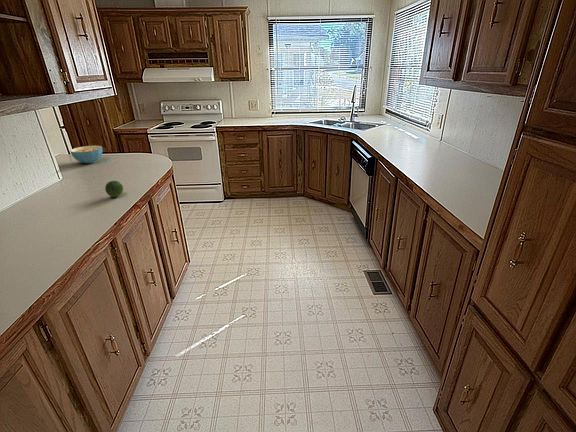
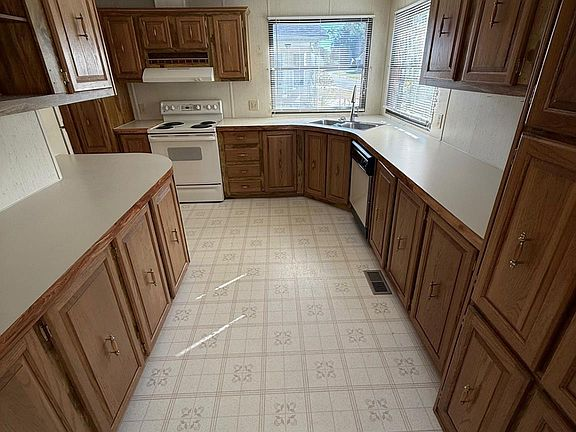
- fruit [104,180,124,198]
- cereal bowl [69,145,104,165]
